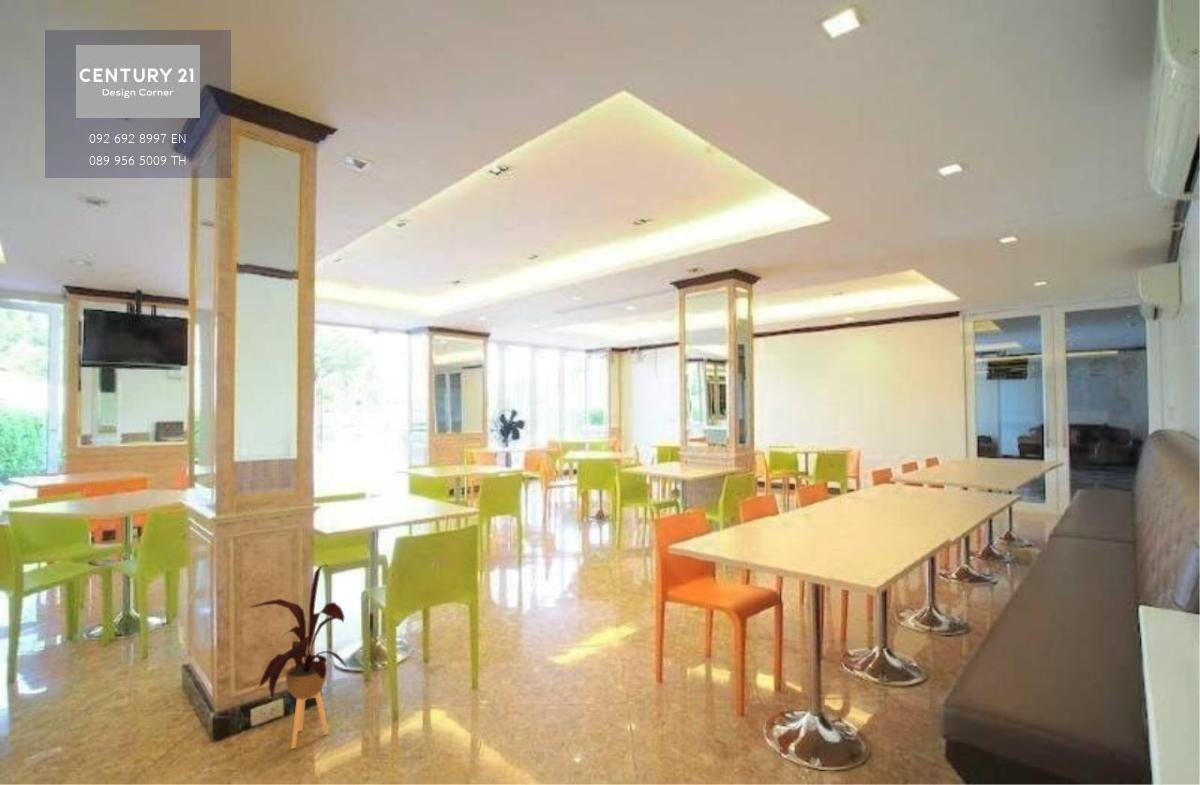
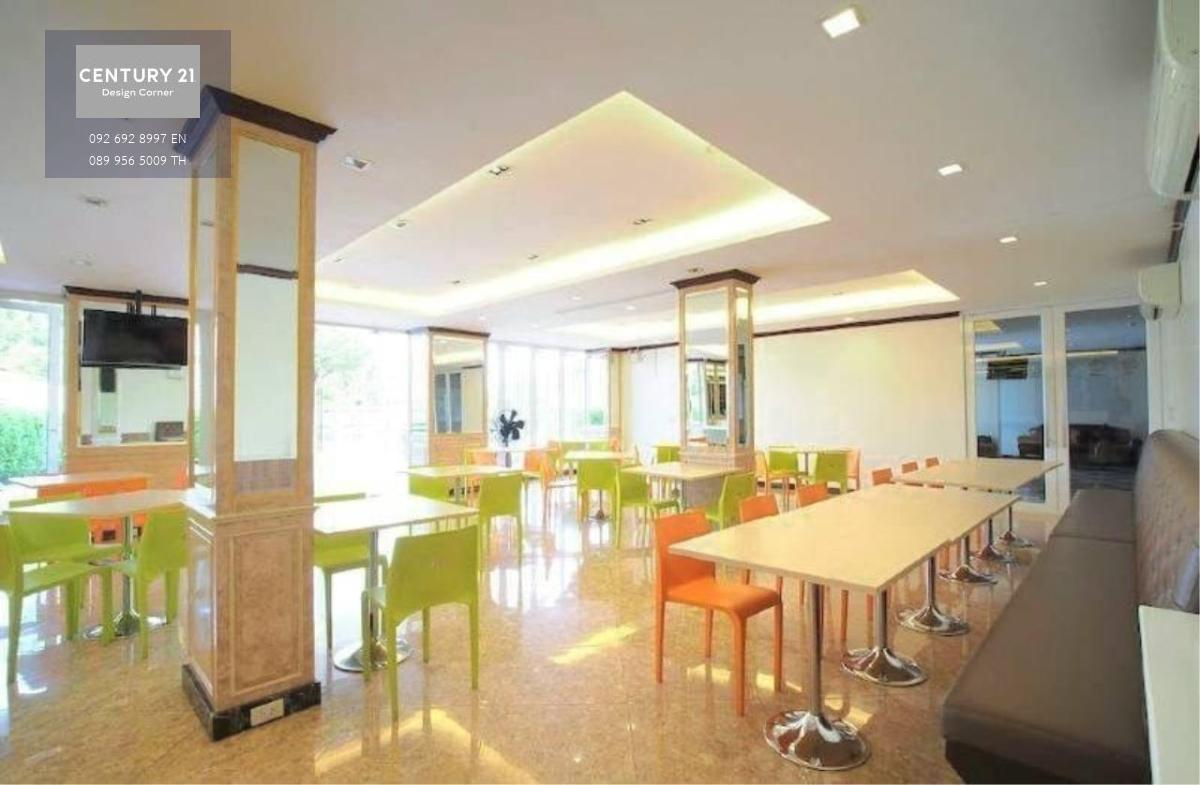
- house plant [248,564,348,750]
